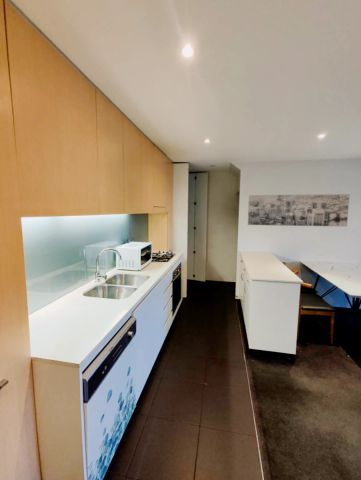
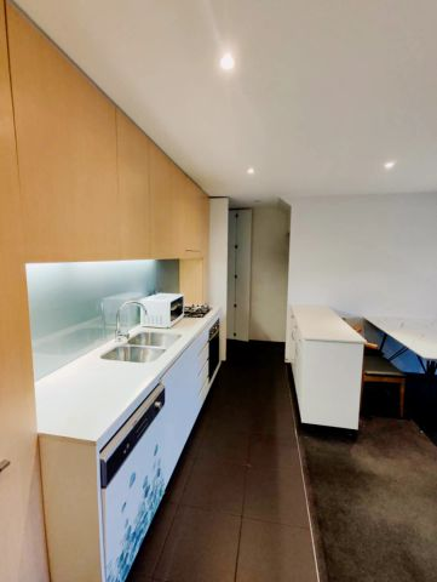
- wall art [247,193,351,227]
